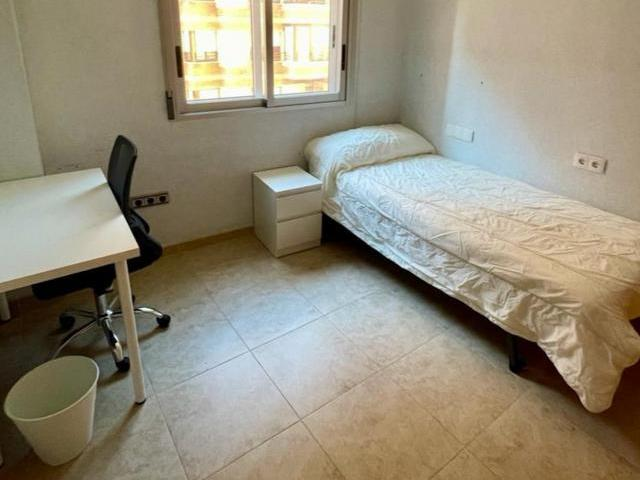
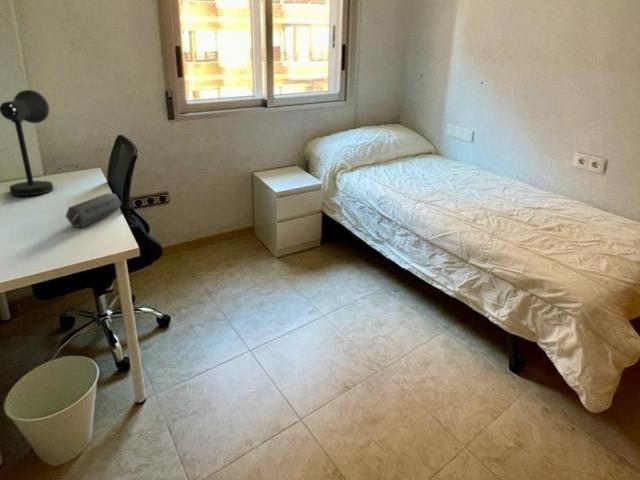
+ speaker [65,192,122,228]
+ desk lamp [0,89,54,197]
